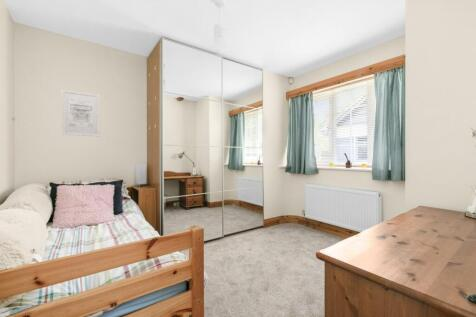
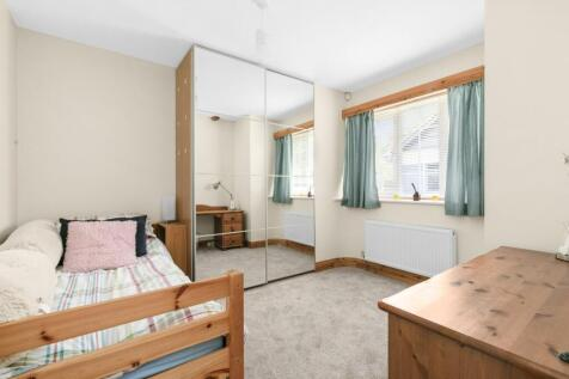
- wall art [60,88,101,138]
